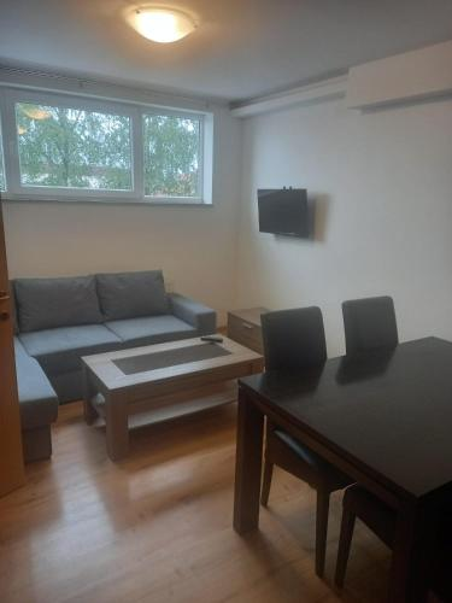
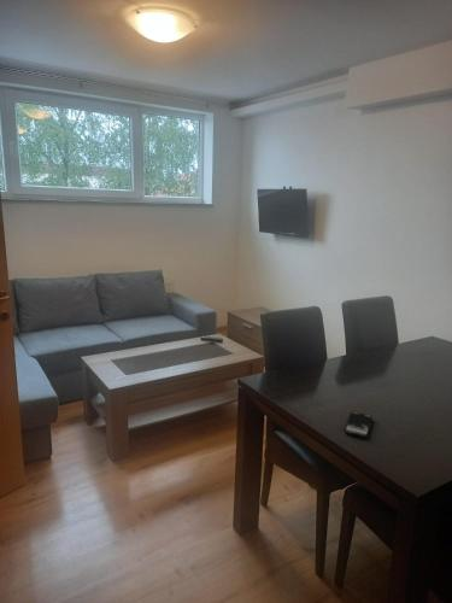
+ smartphone [344,411,374,439]
